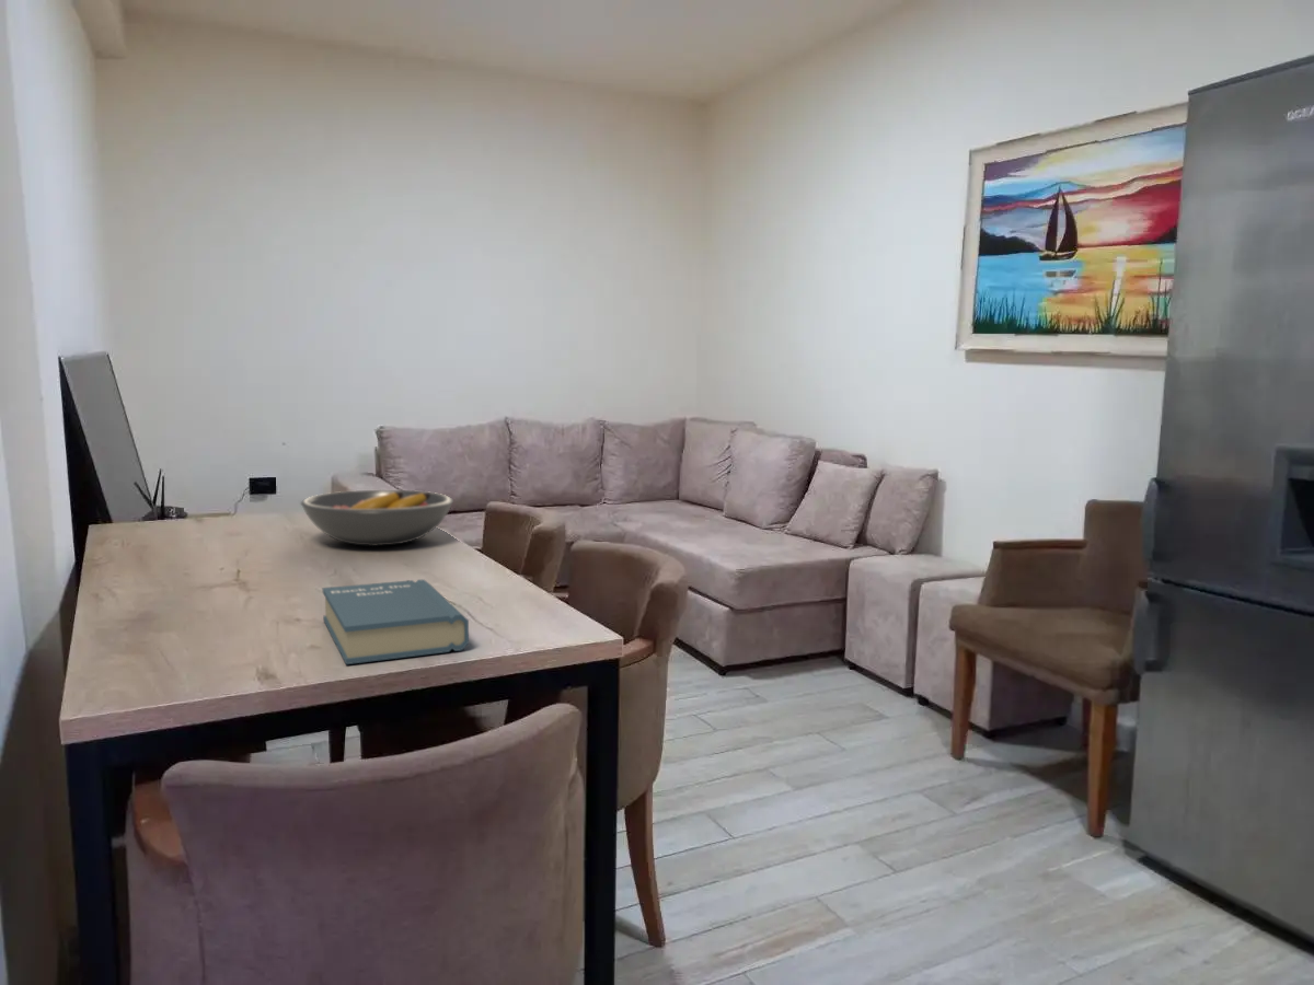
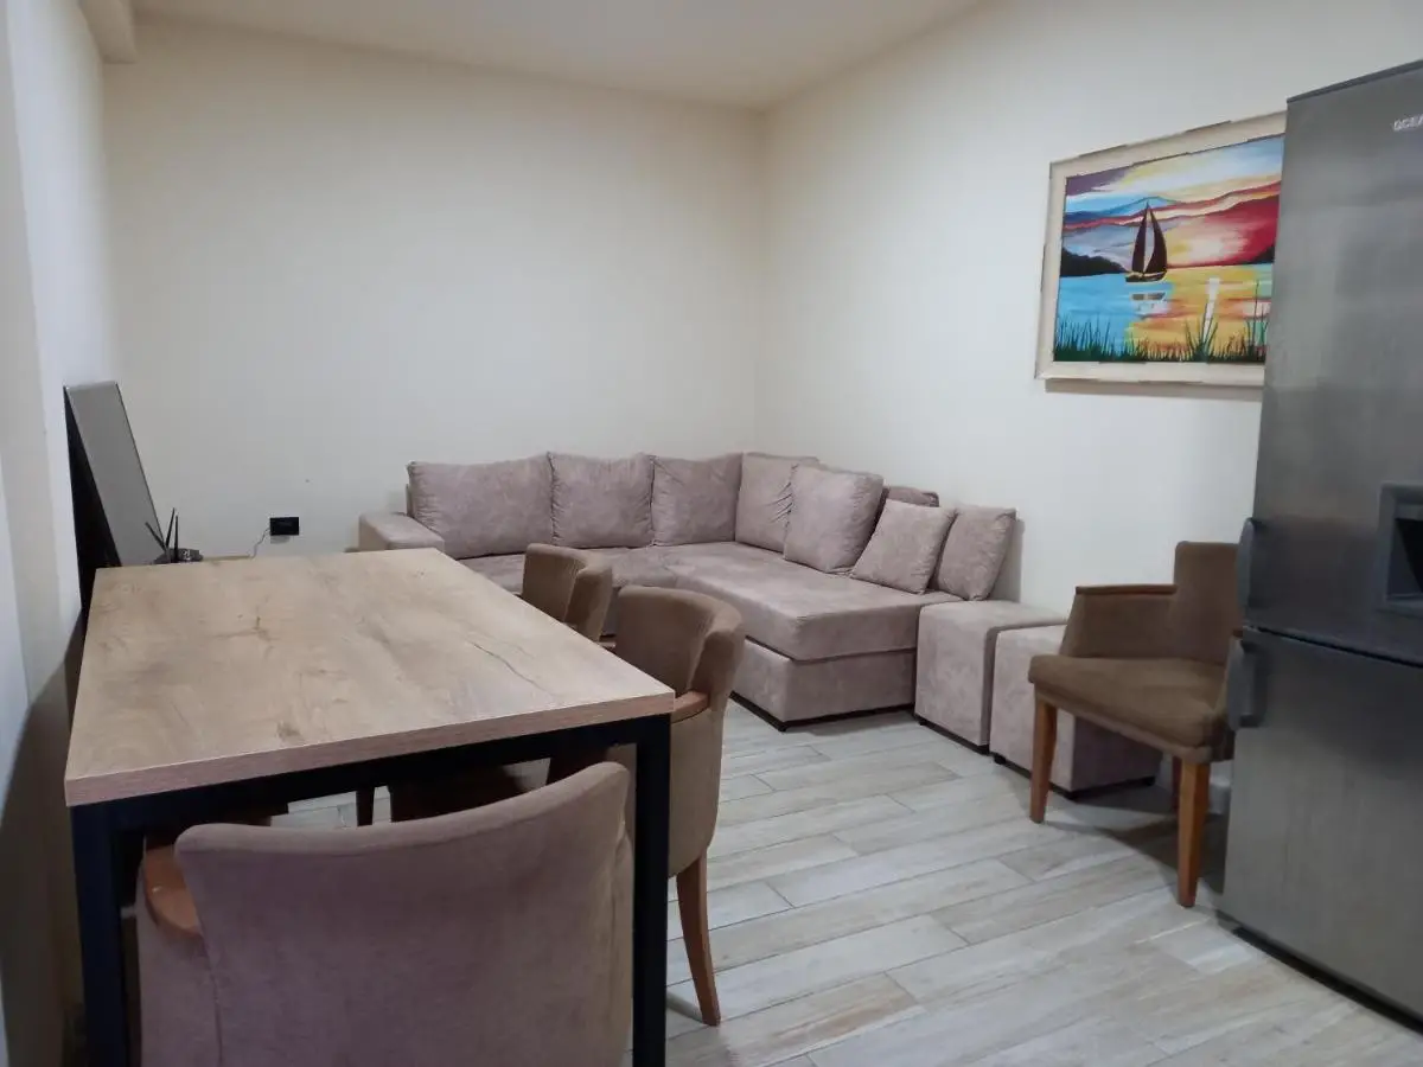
- book [322,578,470,665]
- fruit bowl [299,489,454,547]
